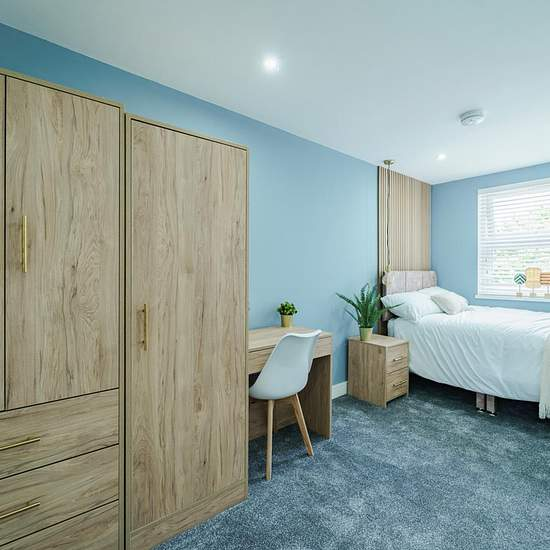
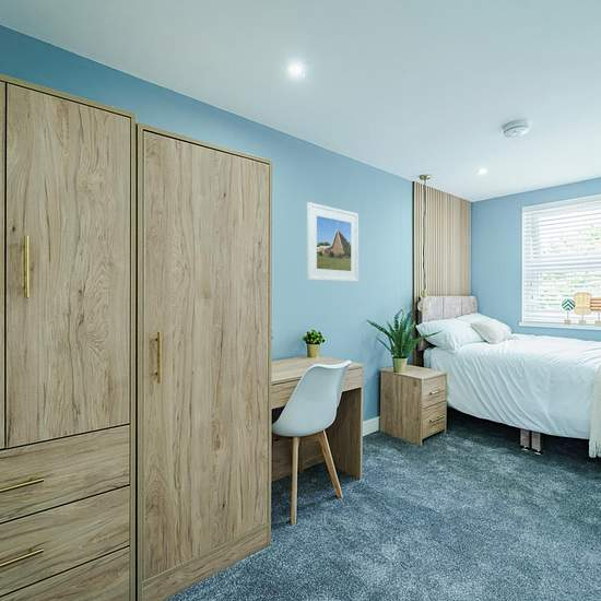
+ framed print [306,201,360,283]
